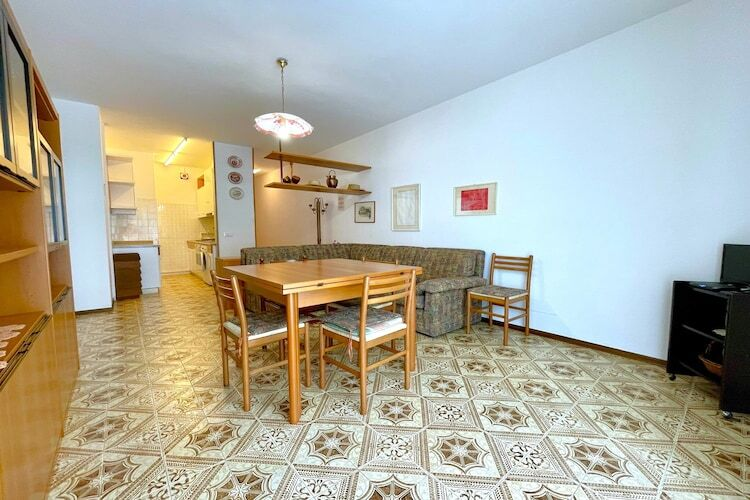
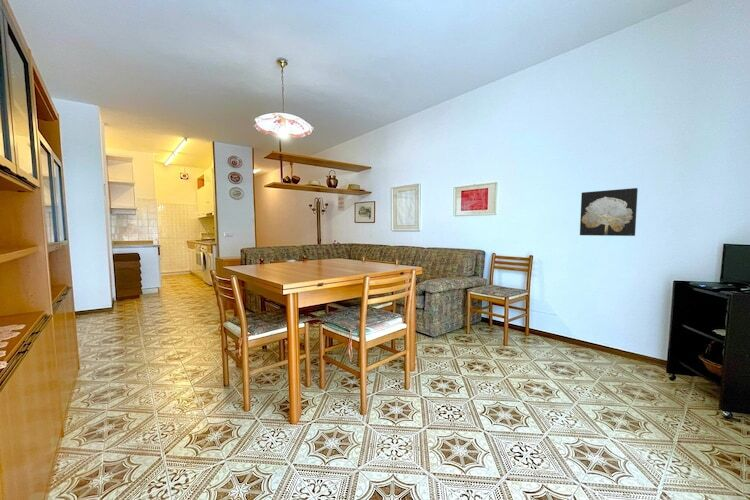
+ wall art [579,187,639,237]
